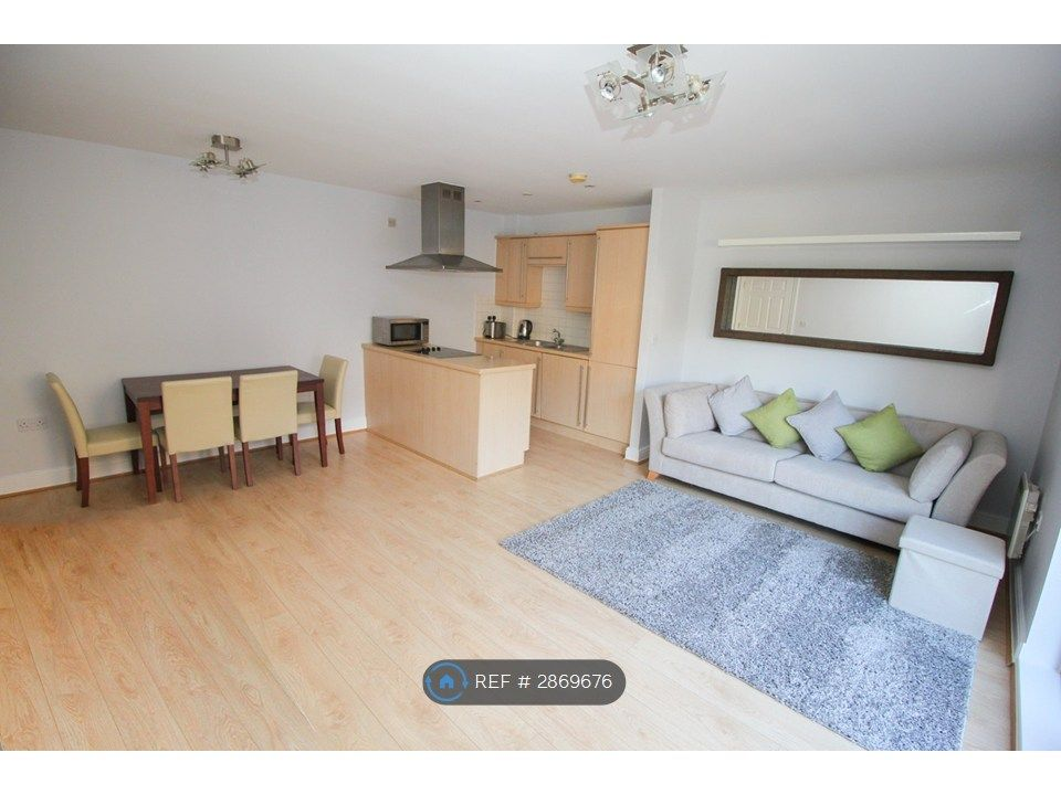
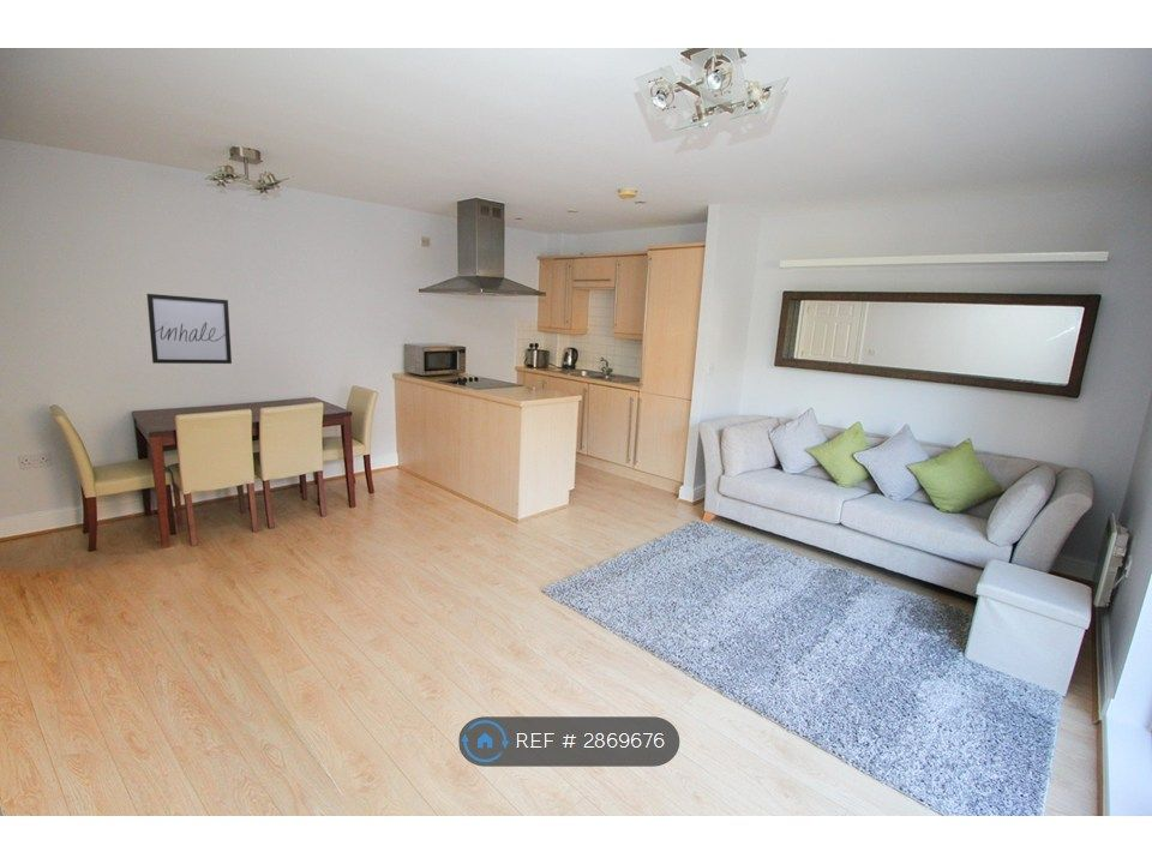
+ wall art [145,293,233,365]
